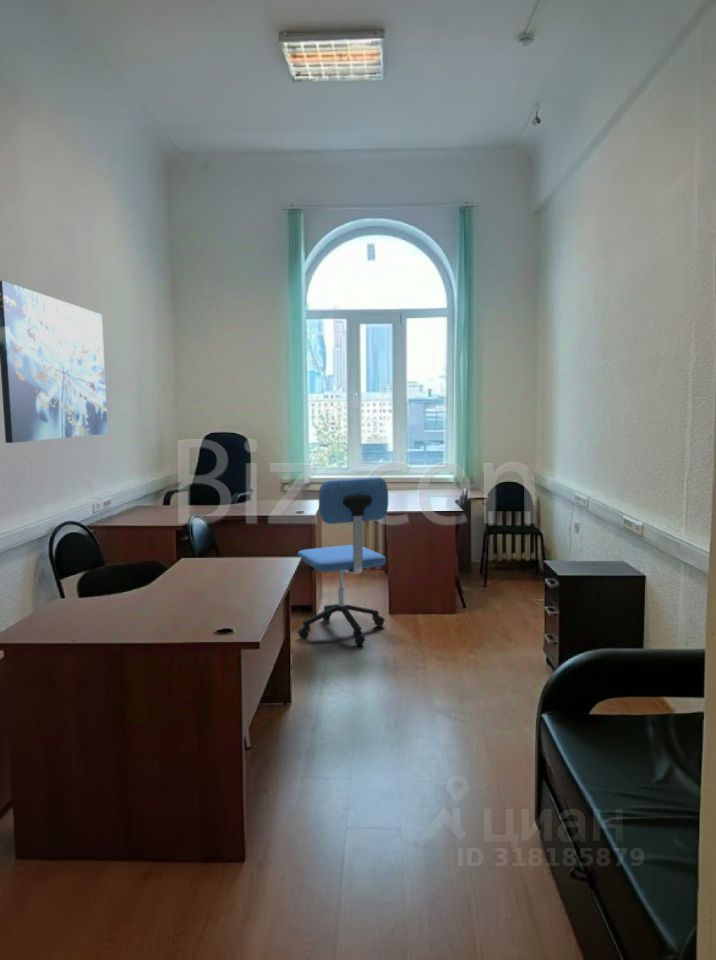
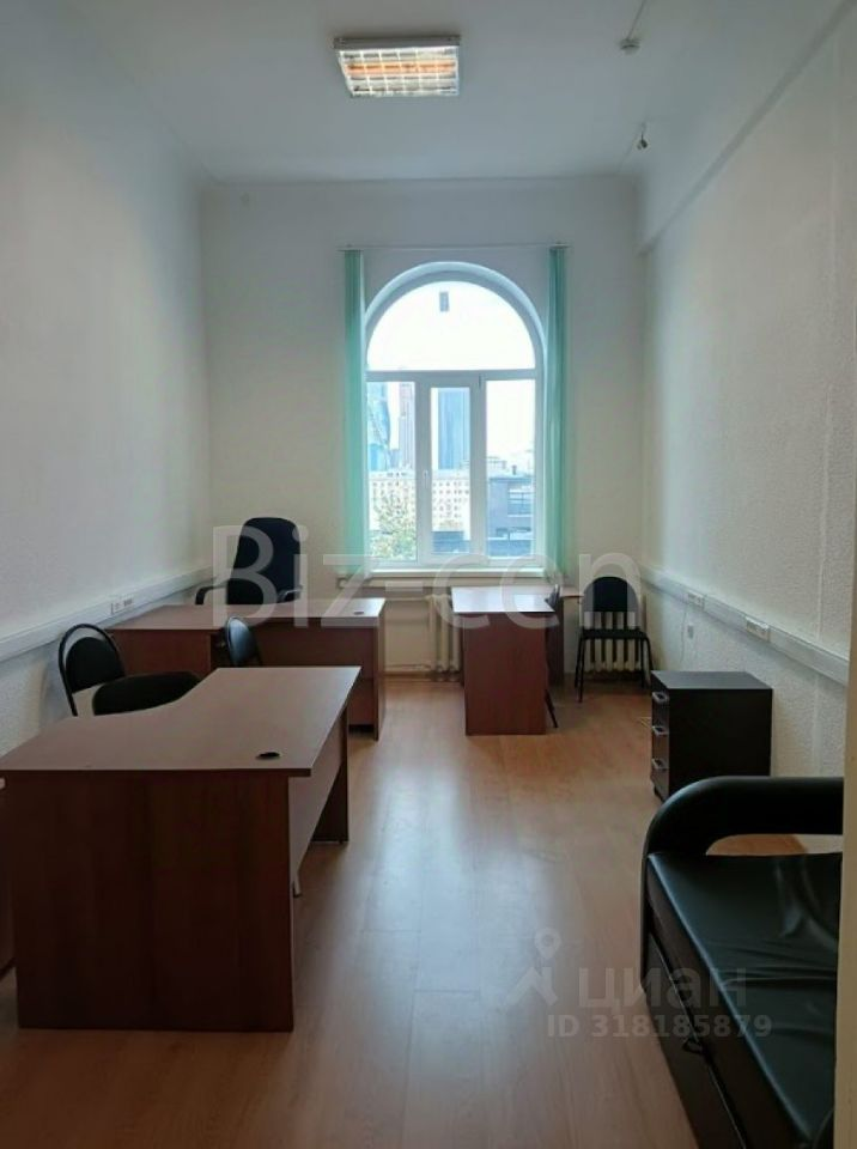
- wall art [0,280,109,444]
- office chair [296,476,389,647]
